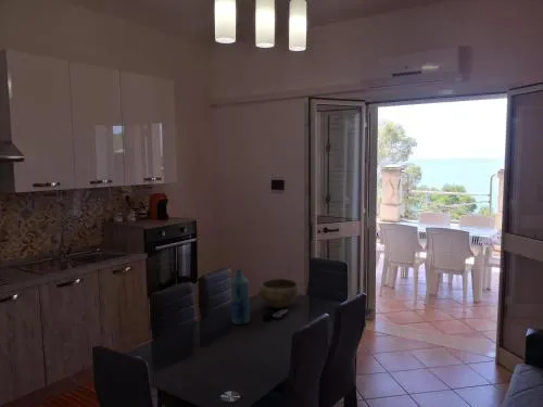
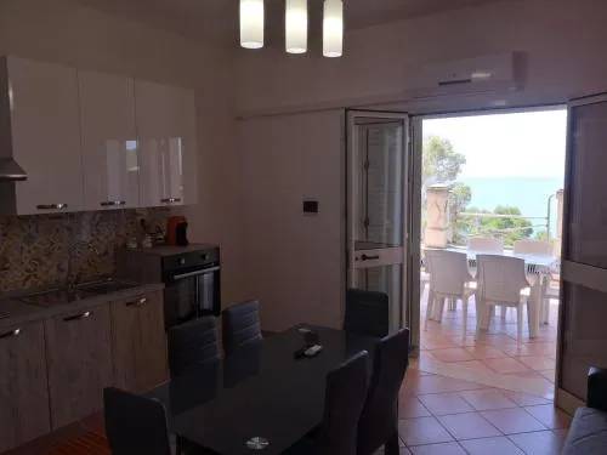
- bottle [229,269,251,326]
- bowl [257,278,301,309]
